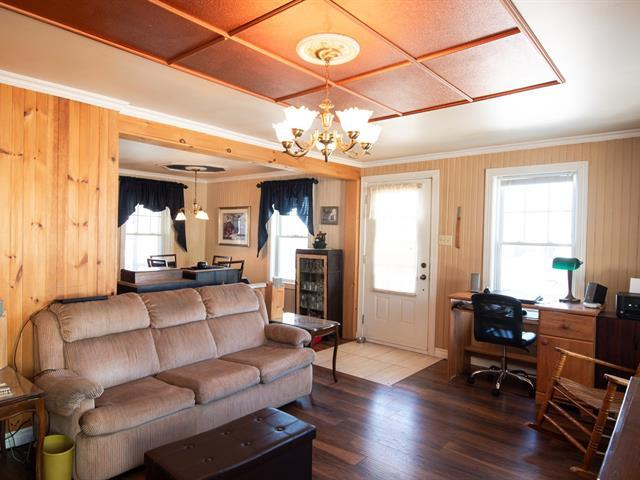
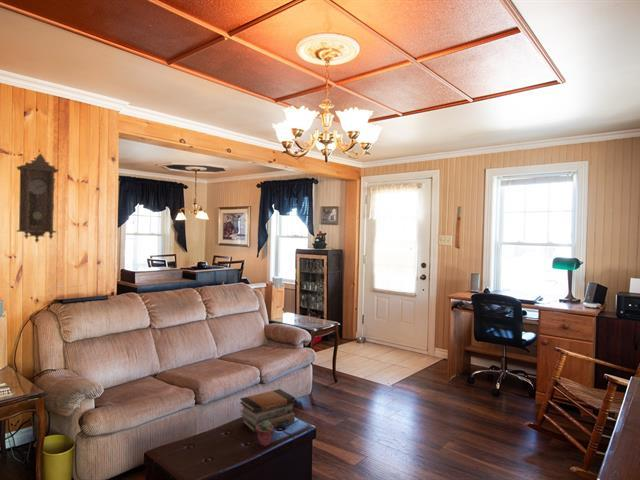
+ pendulum clock [16,153,60,244]
+ potted succulent [255,420,274,447]
+ book stack [239,388,296,434]
